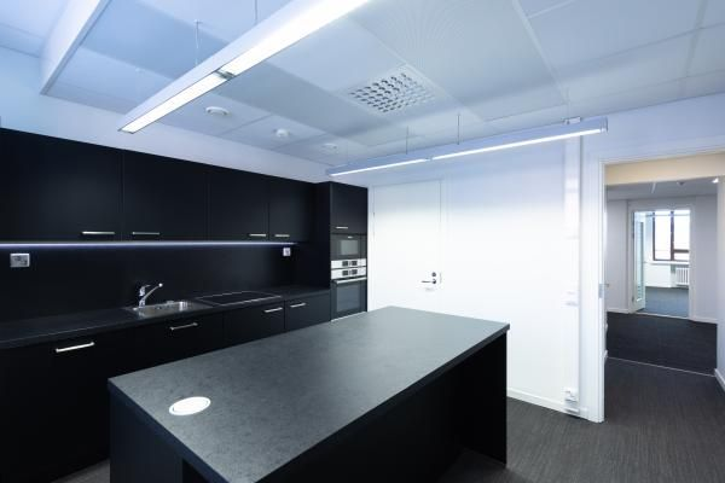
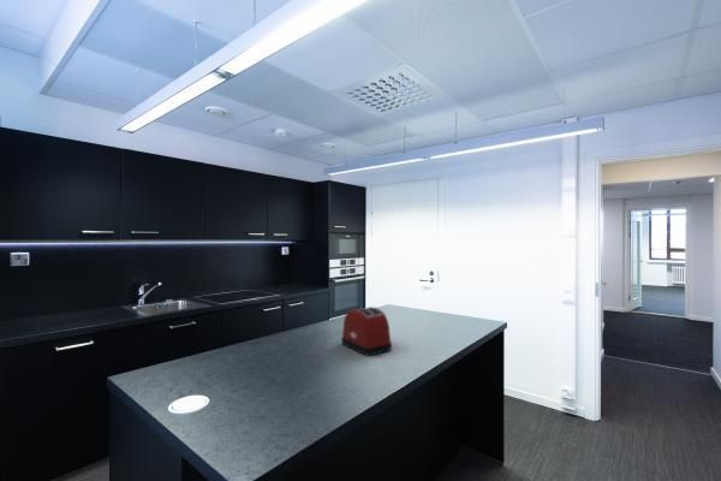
+ toaster [340,305,393,357]
